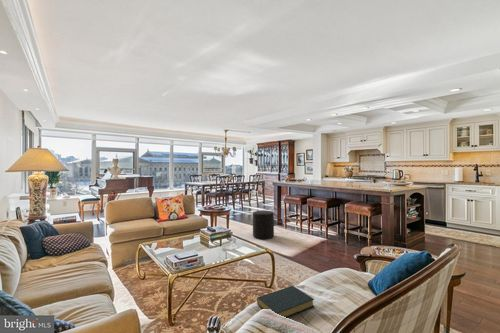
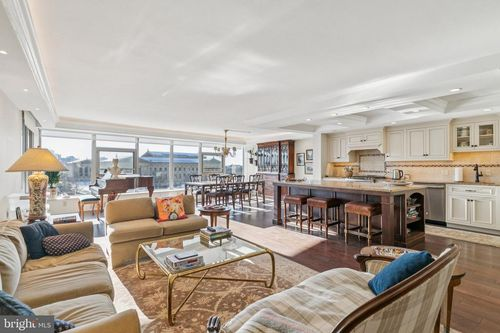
- hardback book [256,285,315,319]
- stool [252,210,275,240]
